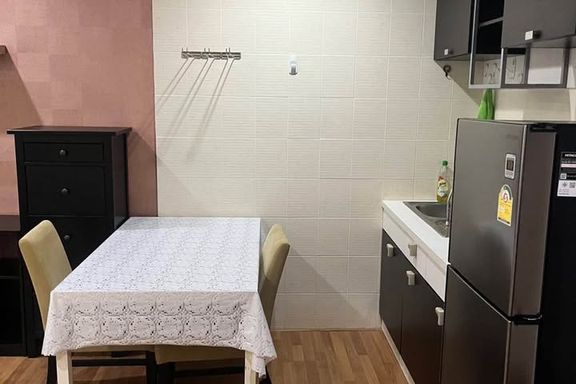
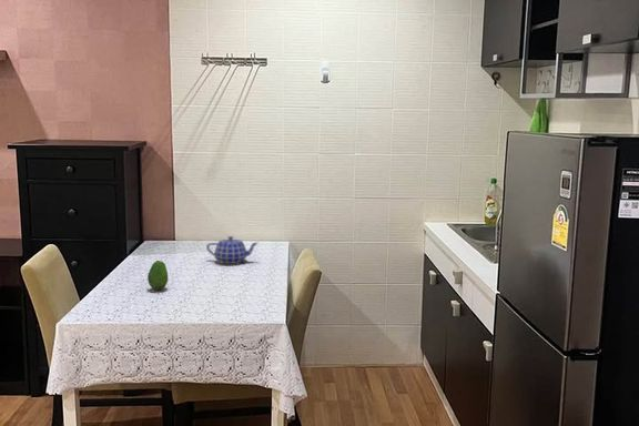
+ teapot [205,235,258,265]
+ fruit [146,260,169,291]
